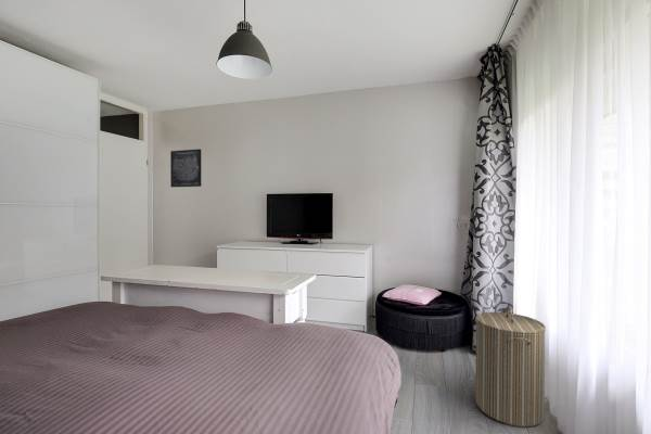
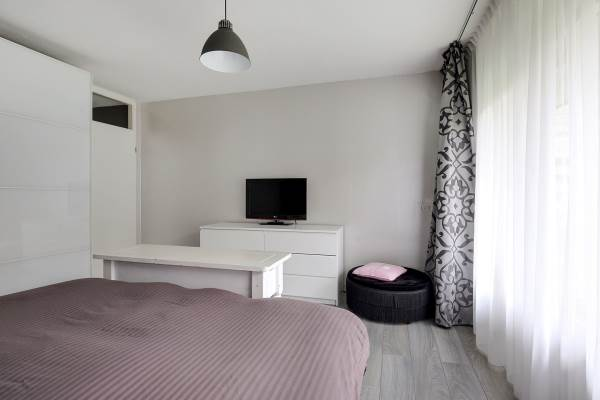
- laundry hamper [474,305,547,427]
- wall art [169,148,202,189]
